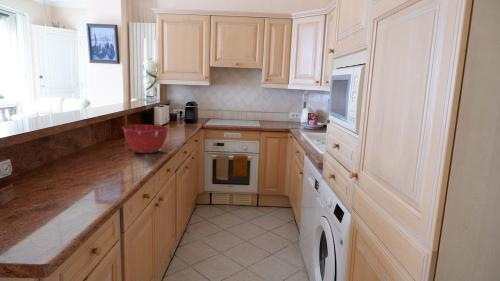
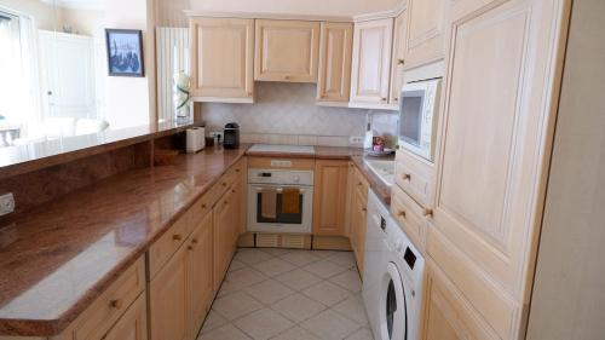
- mixing bowl [121,124,170,154]
